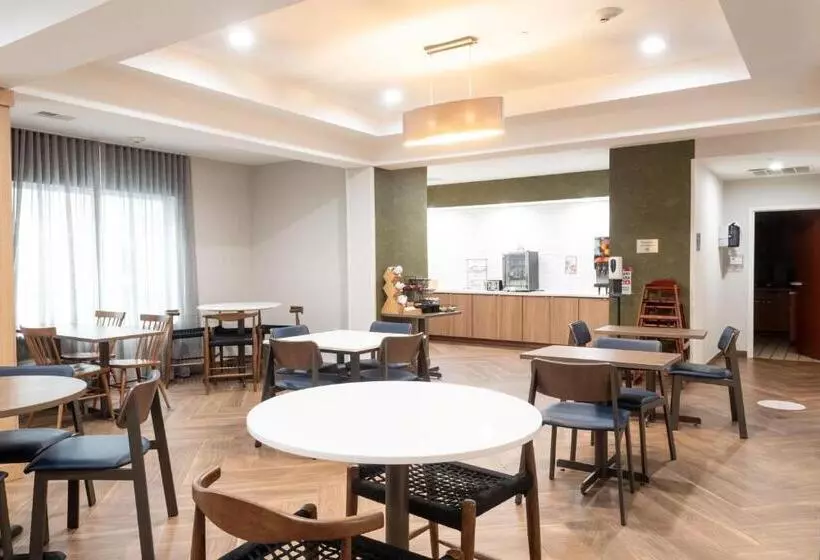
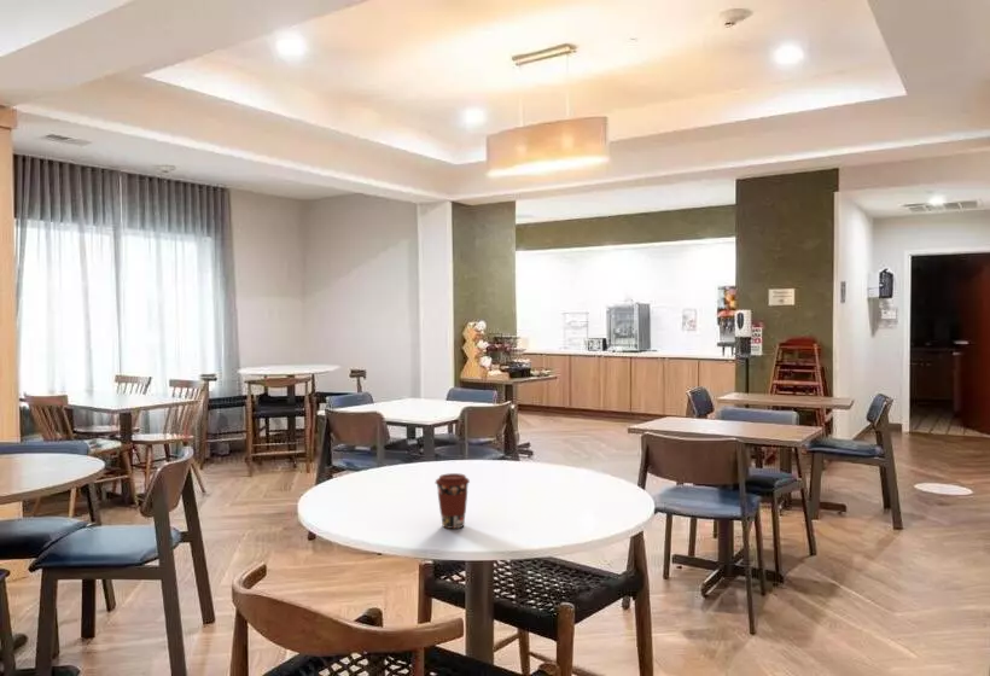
+ coffee cup [435,472,471,530]
